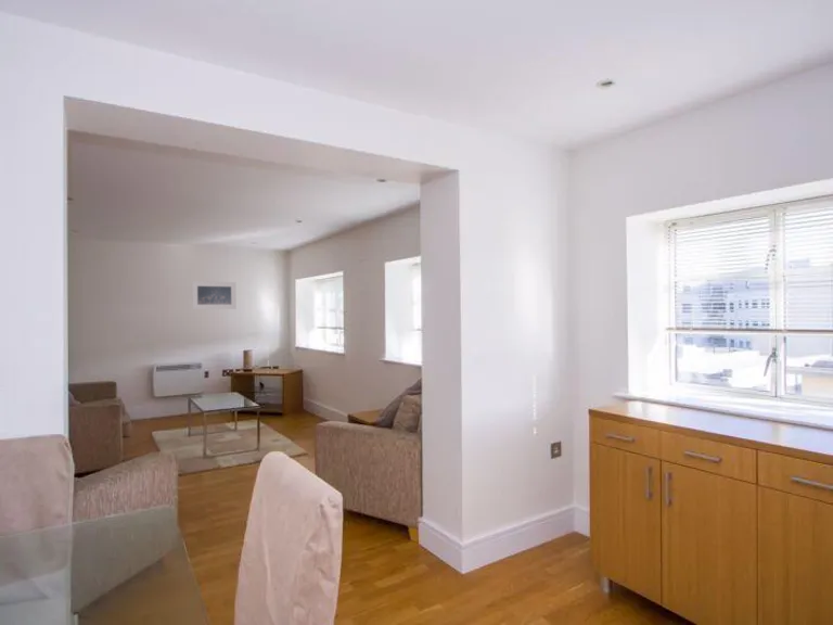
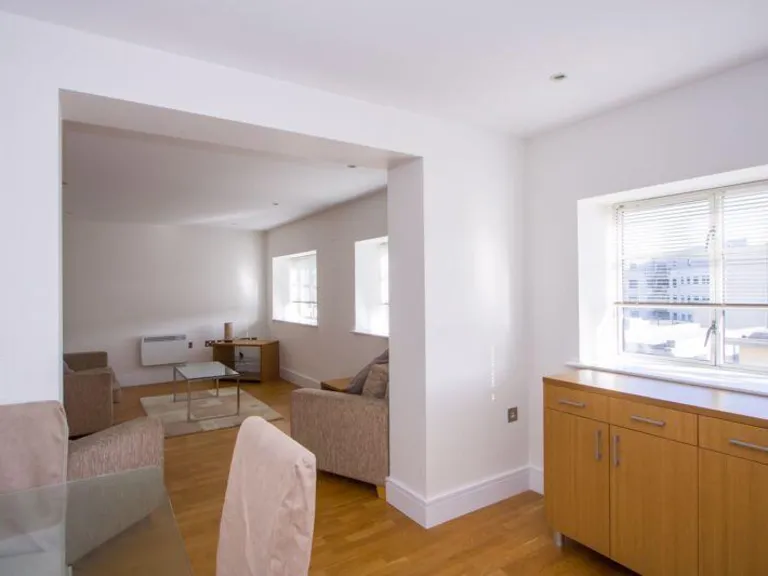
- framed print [191,280,238,310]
